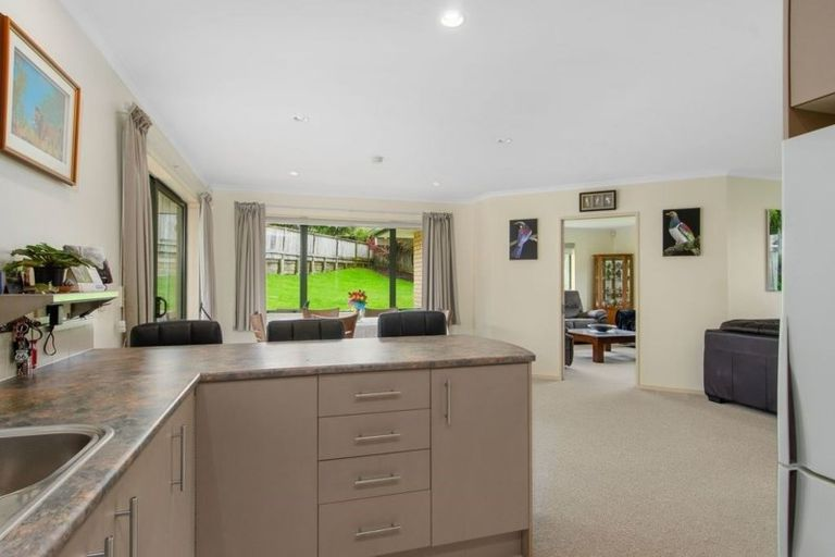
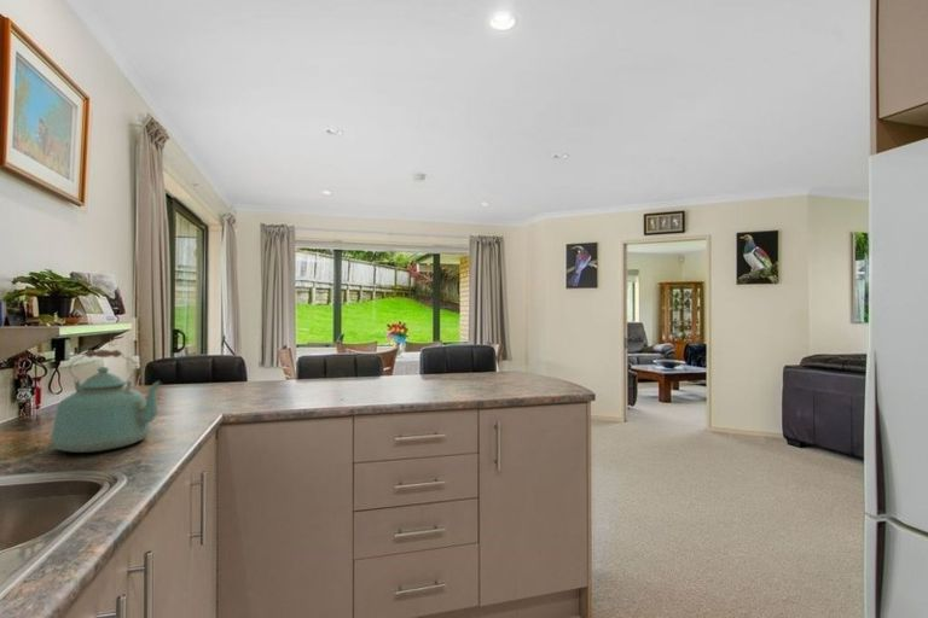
+ kettle [50,349,164,454]
